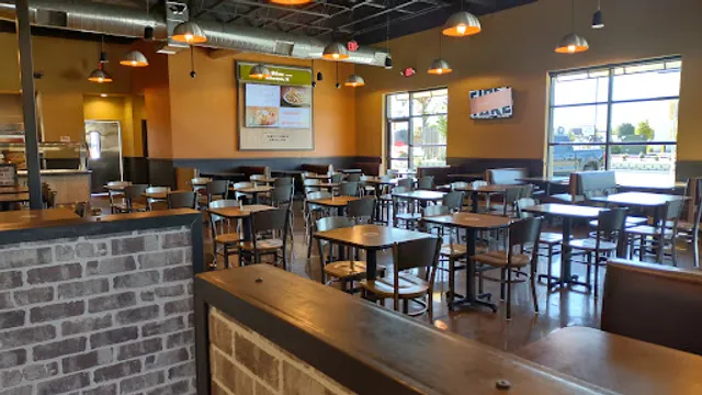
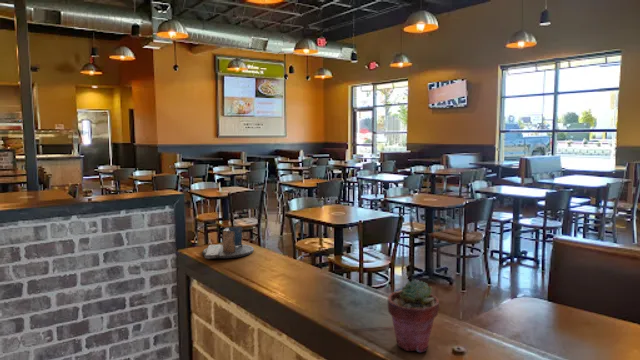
+ potted succulent [387,279,440,353]
+ napkin holder [201,225,255,260]
